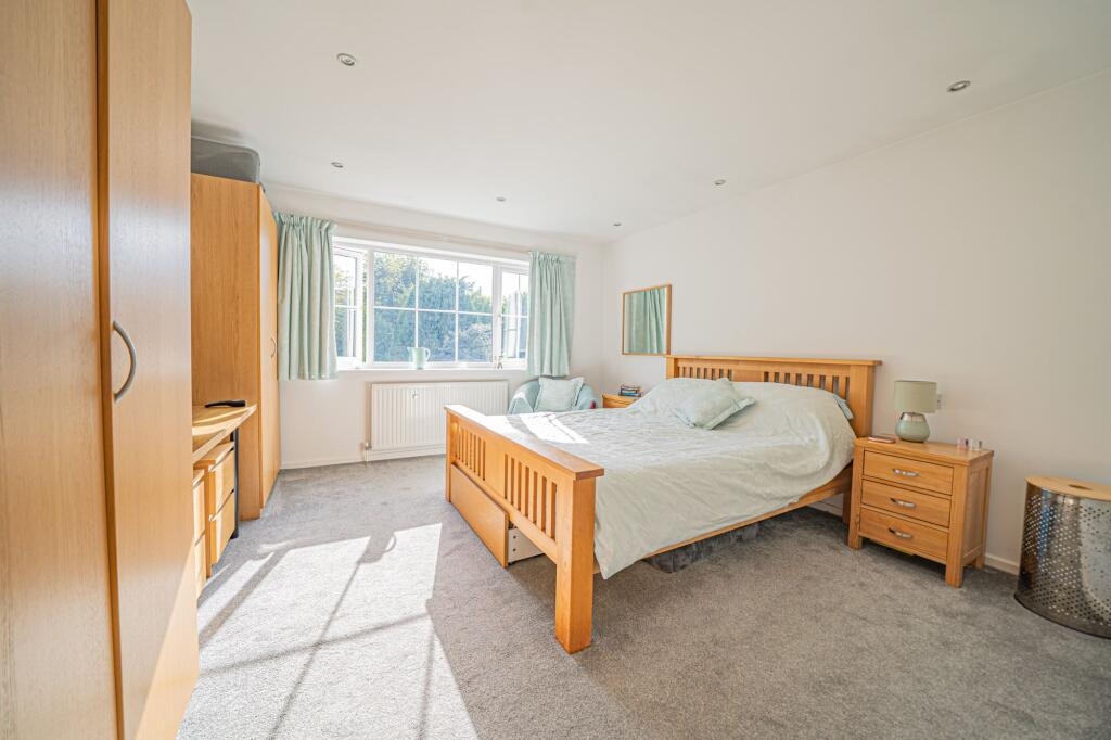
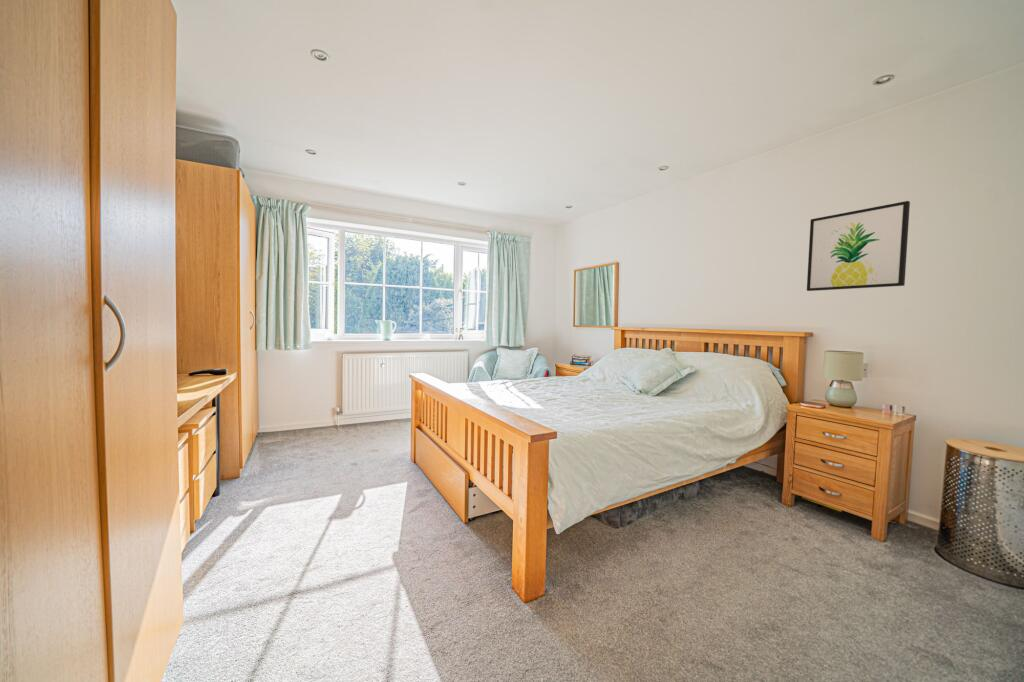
+ wall art [806,200,911,292]
